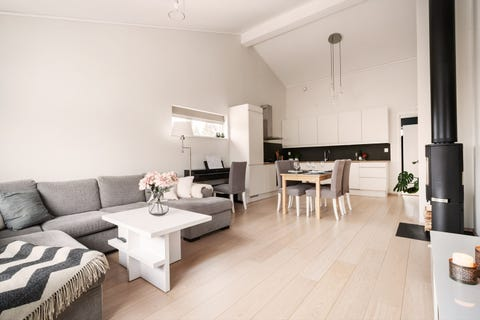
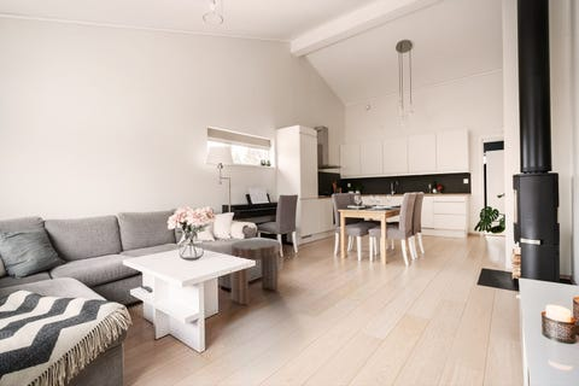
+ side table [229,239,279,306]
